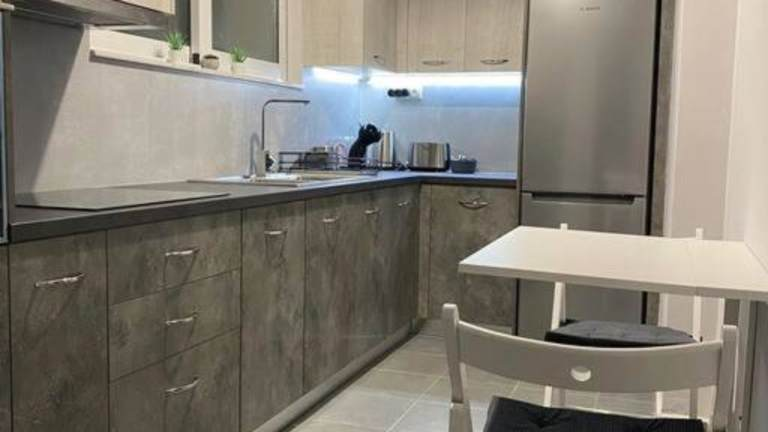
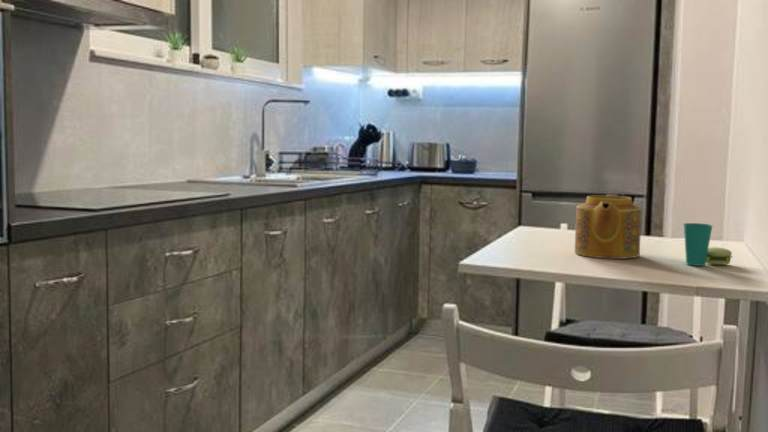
+ teapot [573,193,642,260]
+ cup [682,222,734,267]
